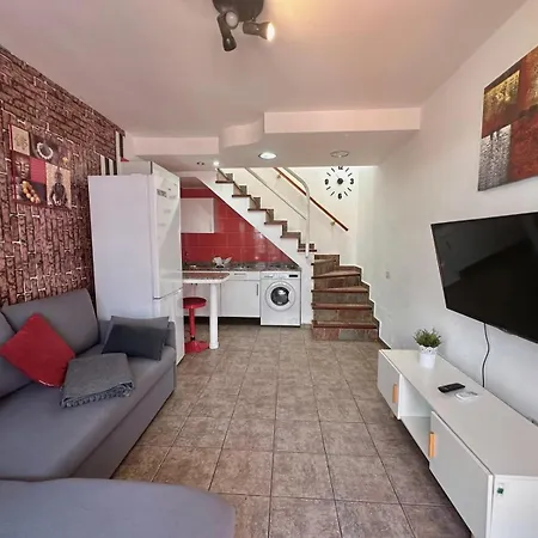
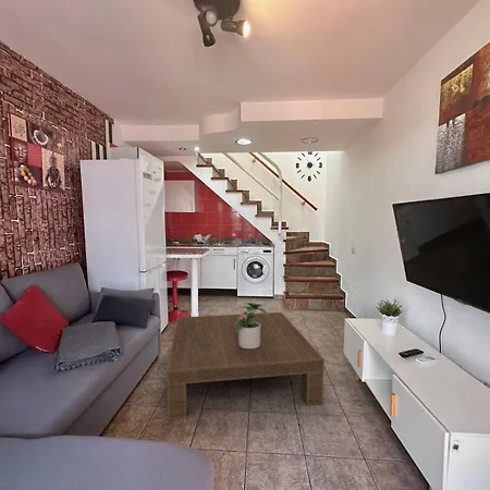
+ coffee table [166,311,326,420]
+ potted plant [233,301,269,348]
